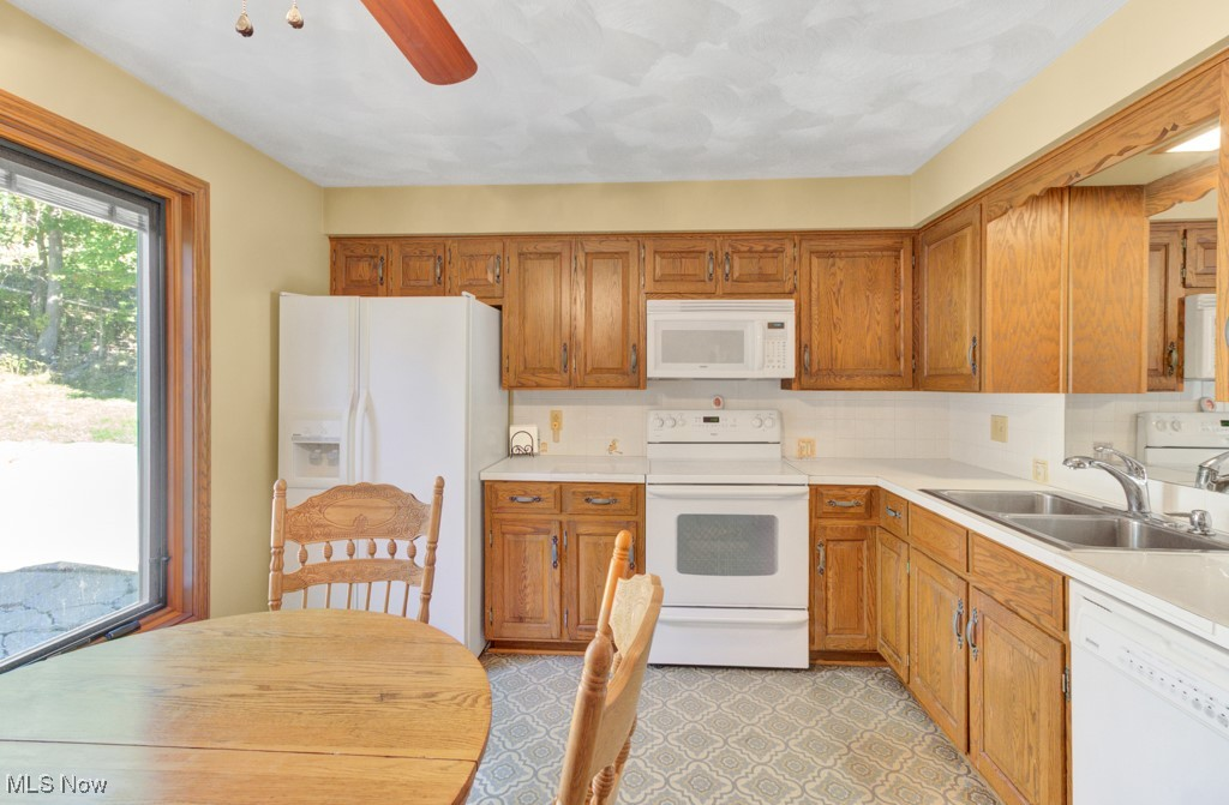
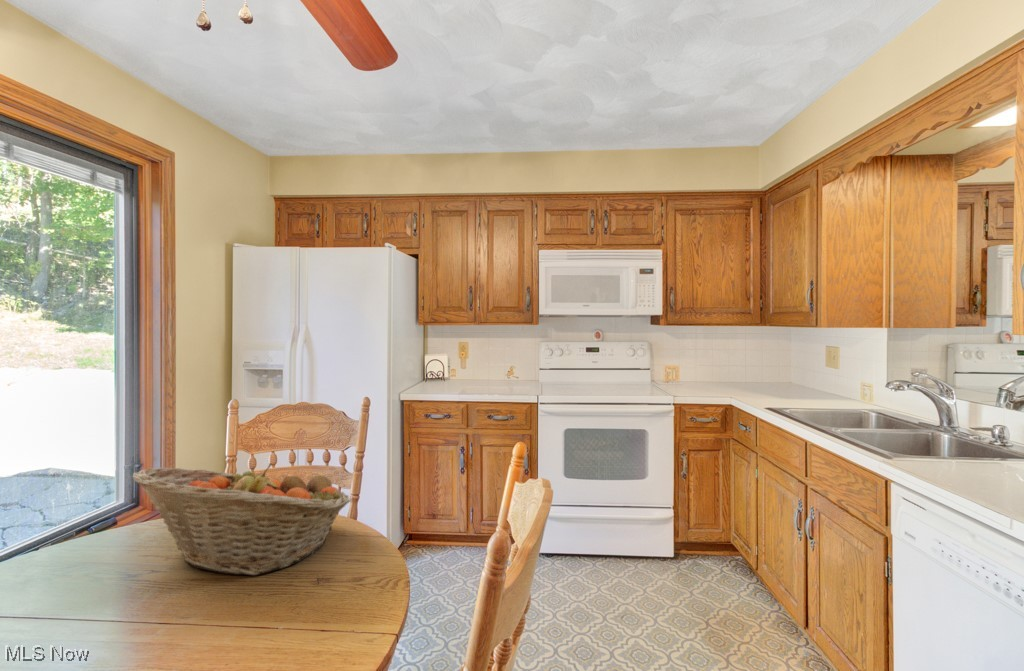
+ fruit basket [131,462,352,576]
